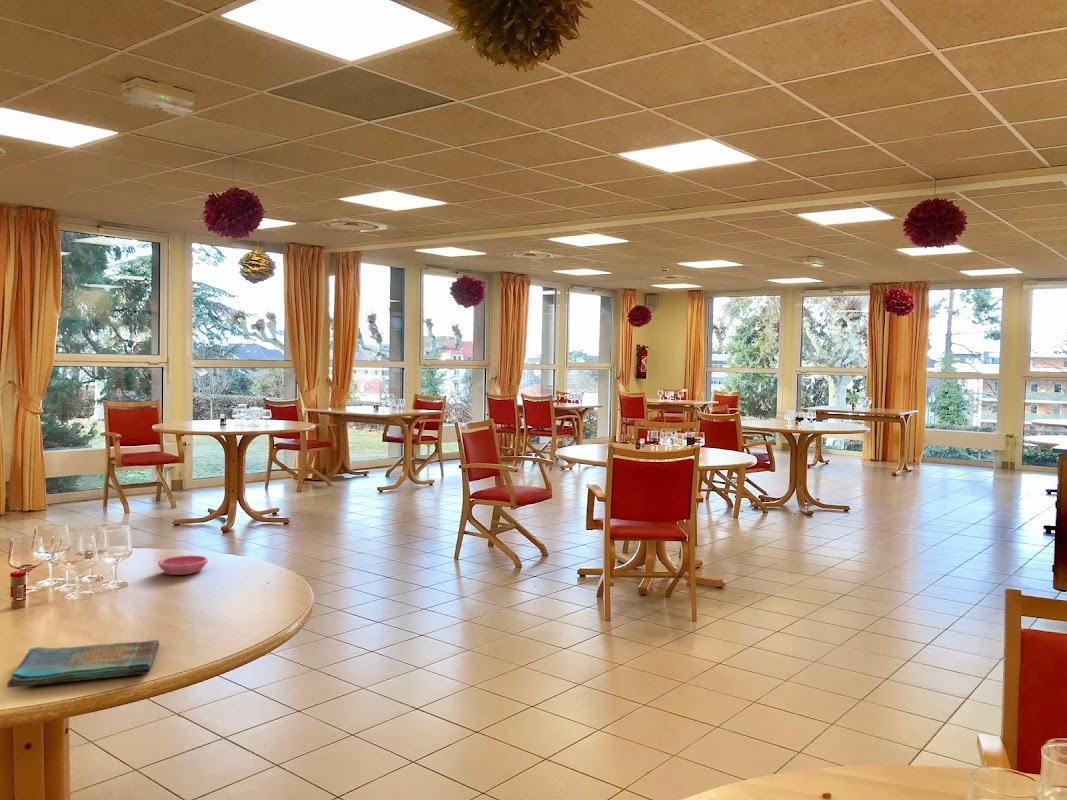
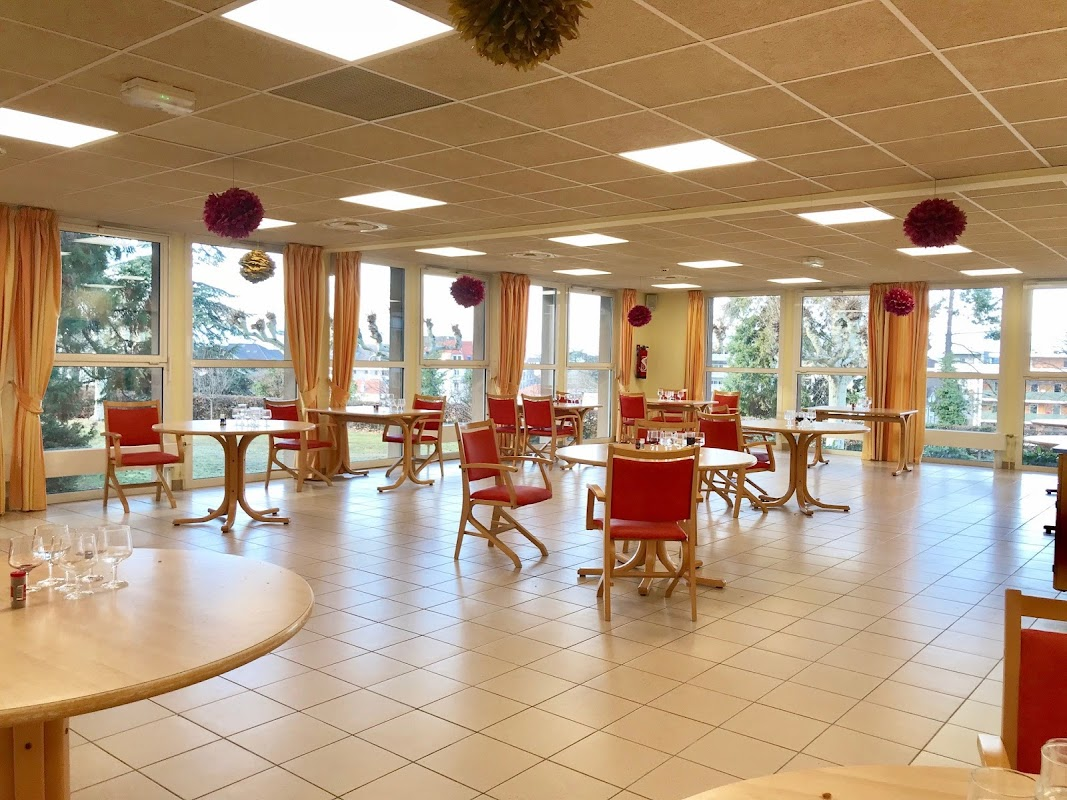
- saucer [158,555,209,576]
- dish towel [6,639,160,688]
